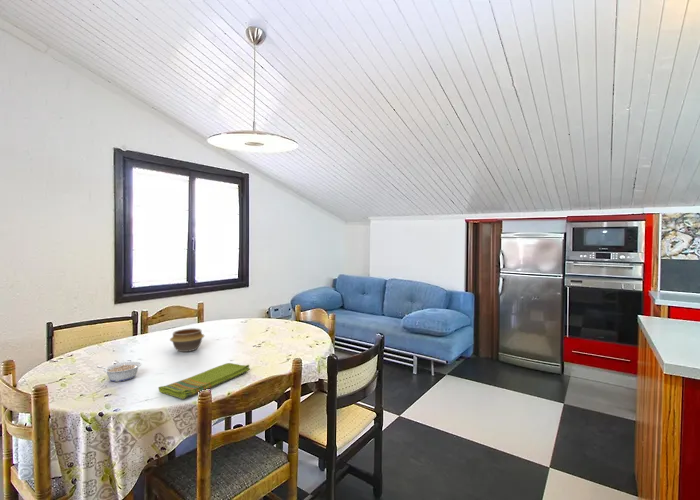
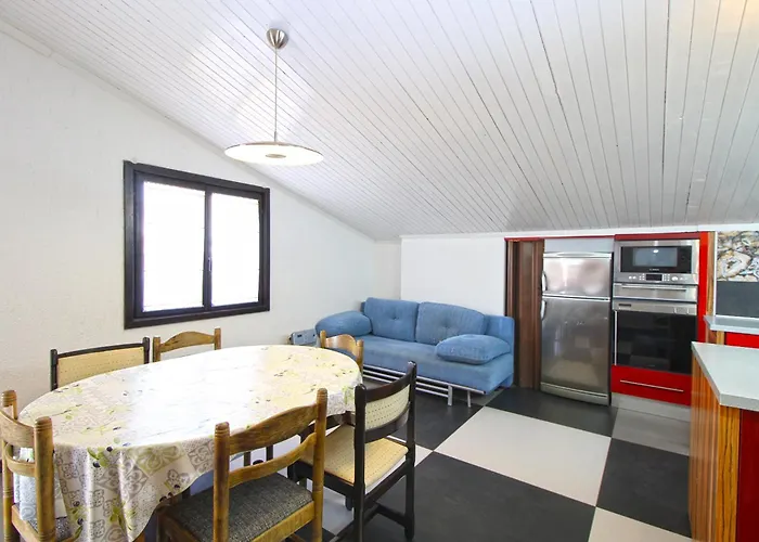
- dish towel [158,362,251,400]
- legume [96,361,142,383]
- bowl [169,327,205,353]
